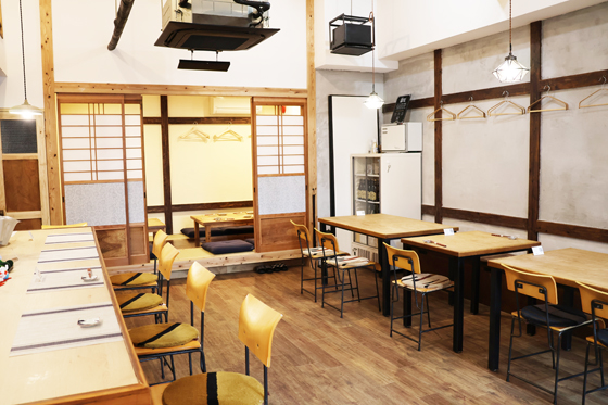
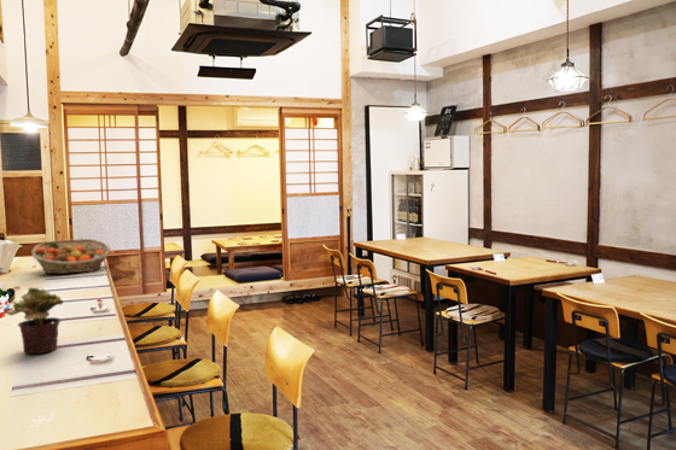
+ potted plant [4,286,64,355]
+ fruit basket [30,238,112,275]
